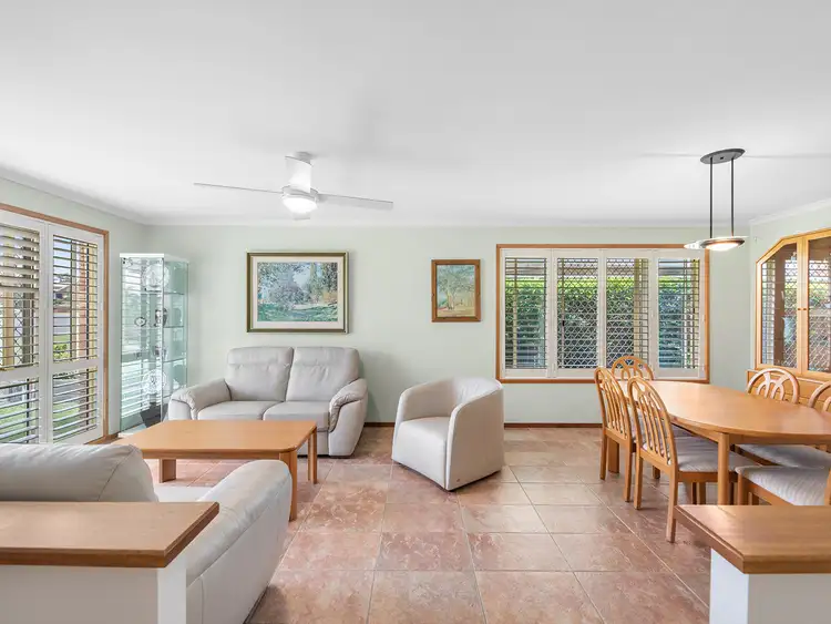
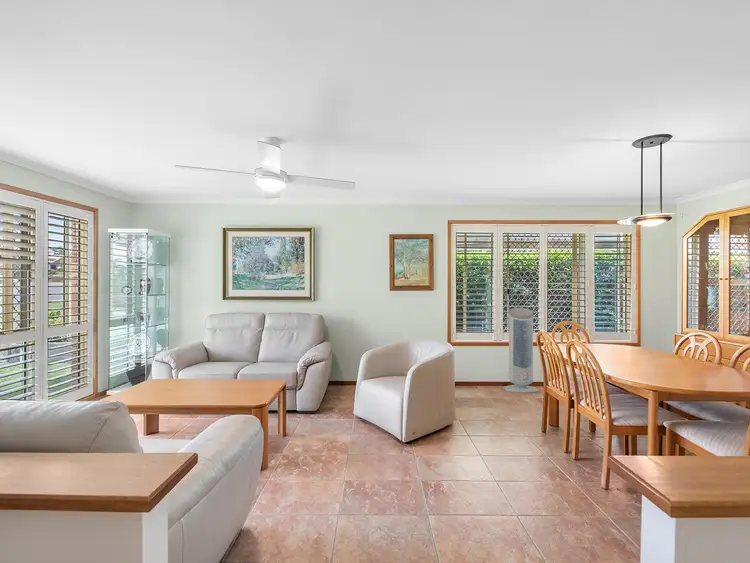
+ air purifier [502,307,540,394]
